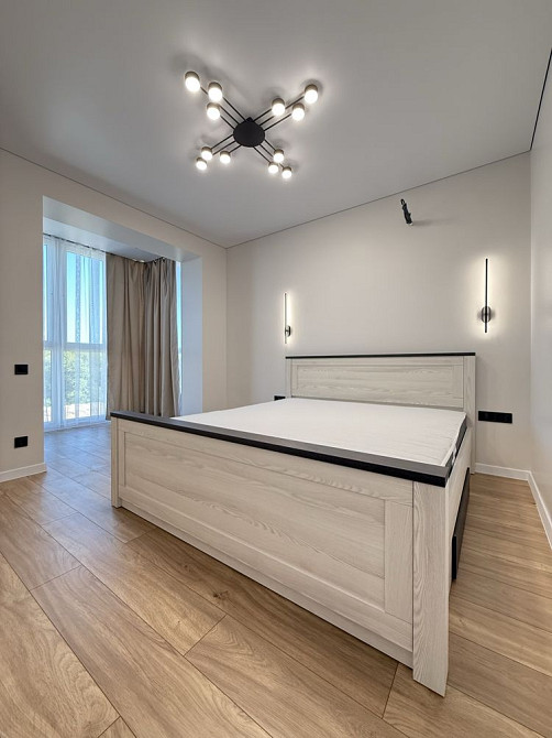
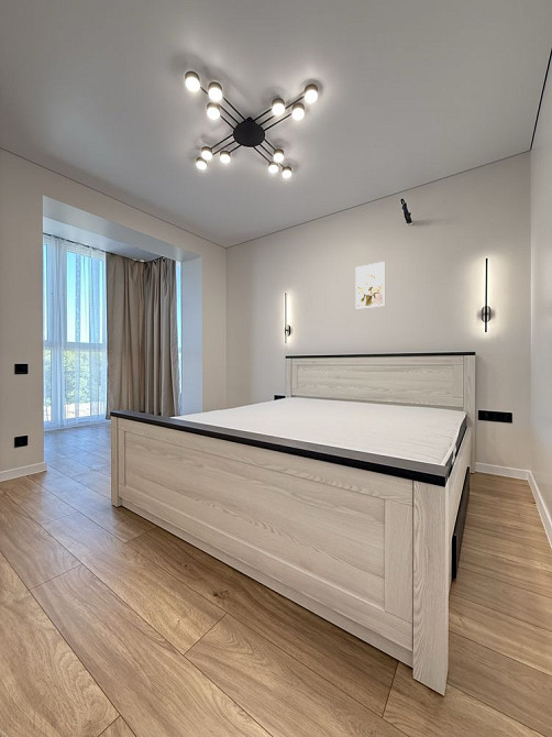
+ wall art [354,261,386,310]
